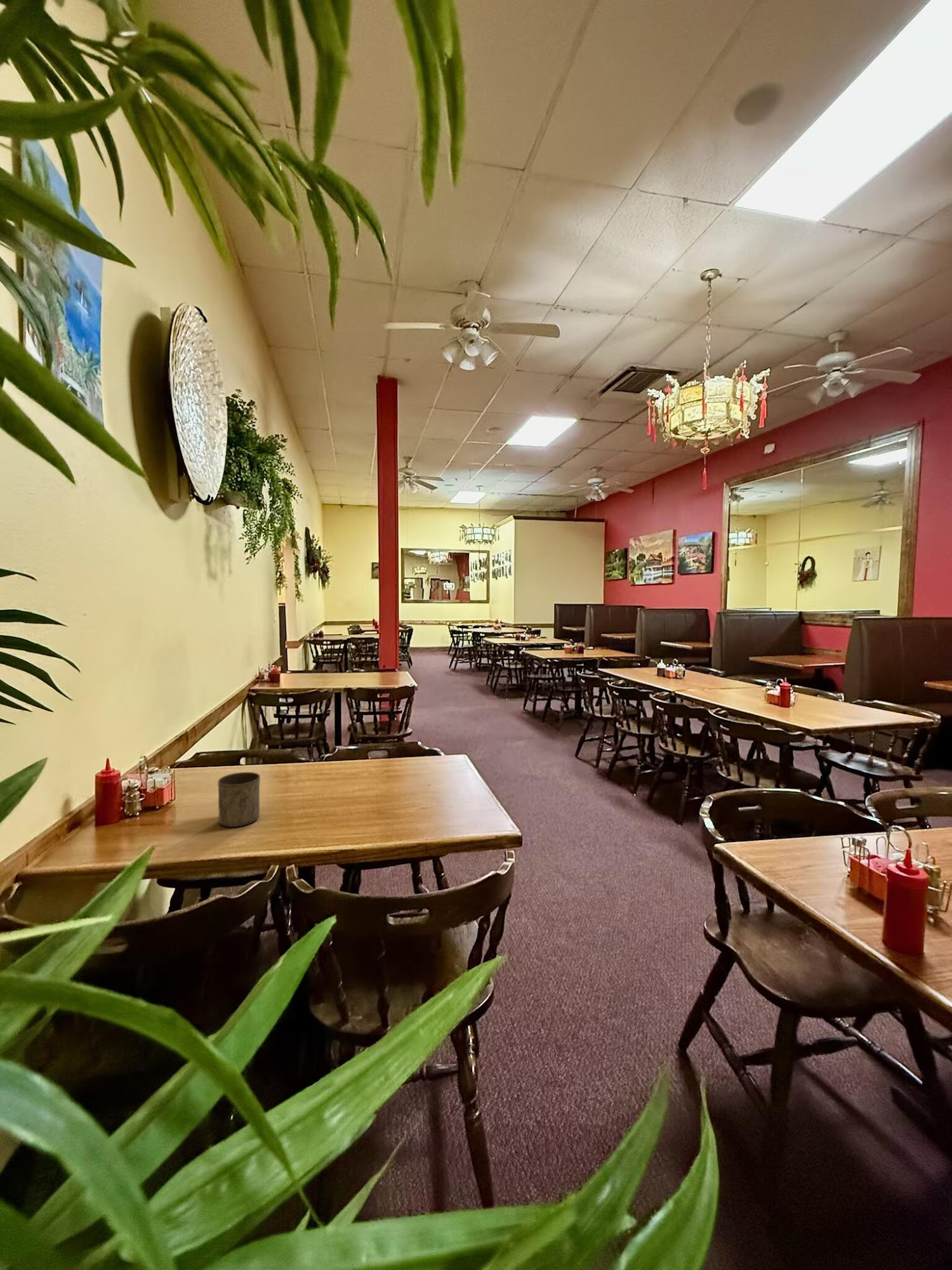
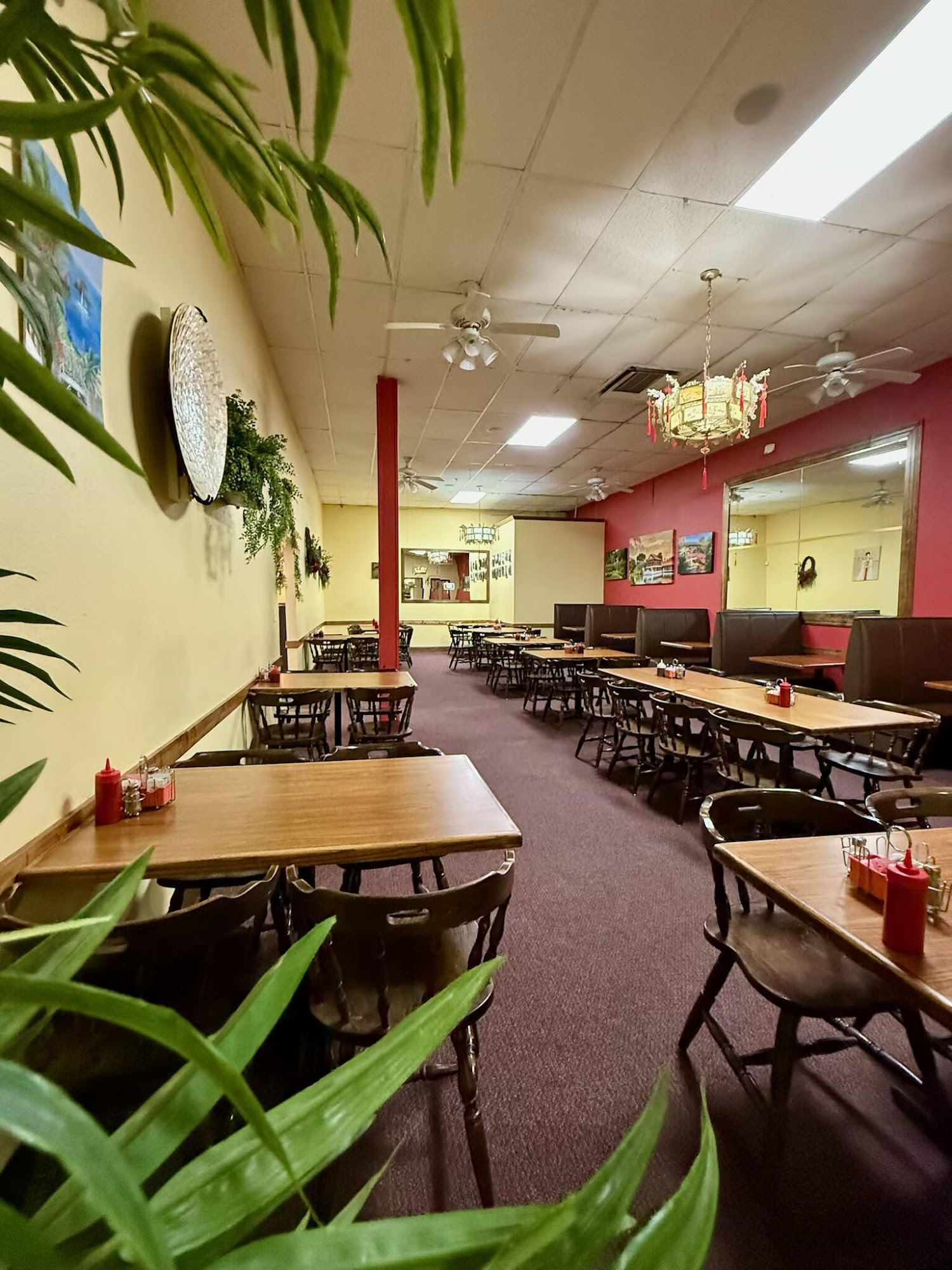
- cup [217,772,261,827]
